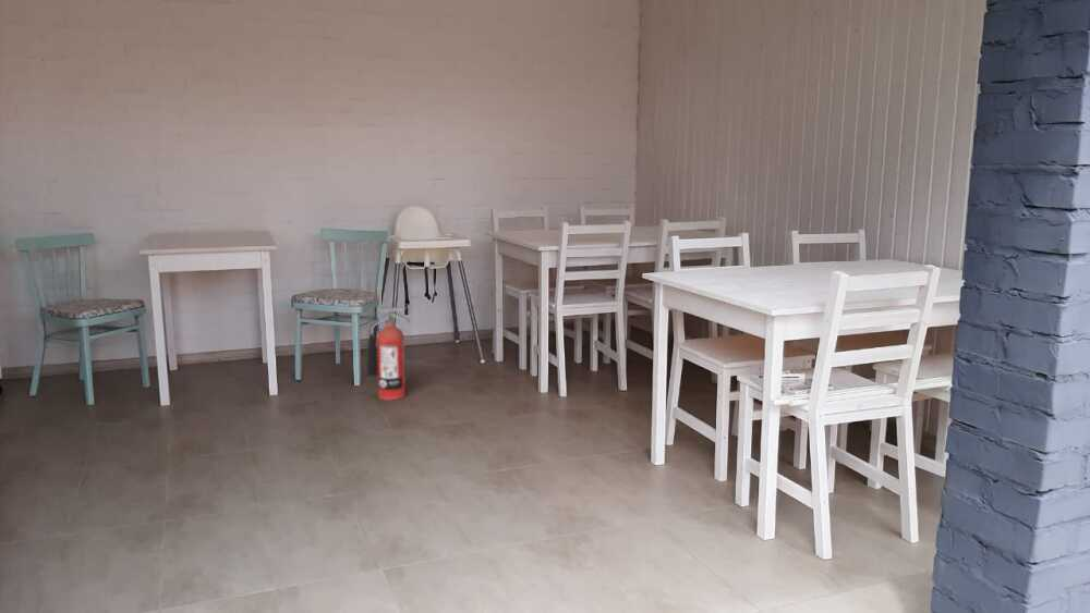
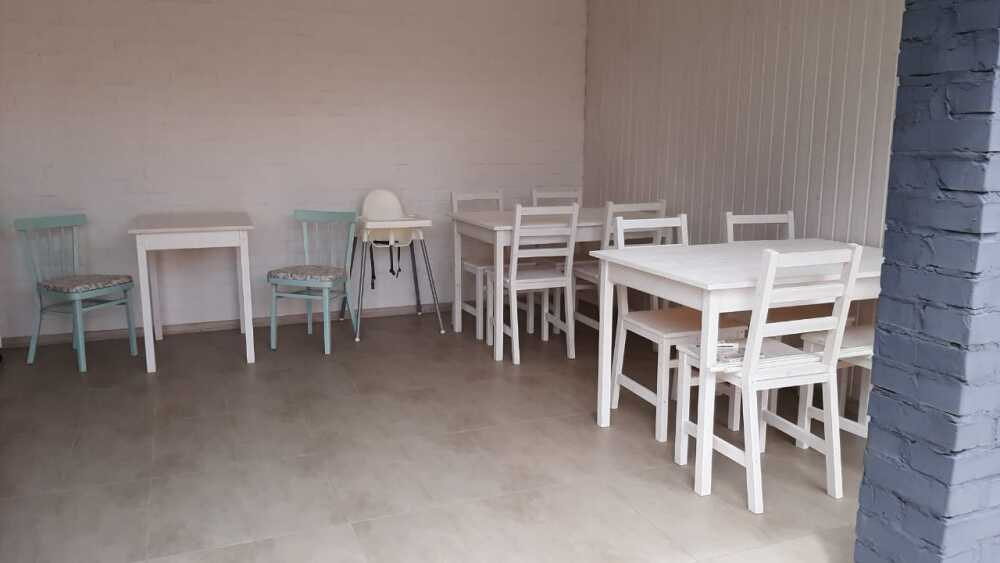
- fire extinguisher [366,306,412,401]
